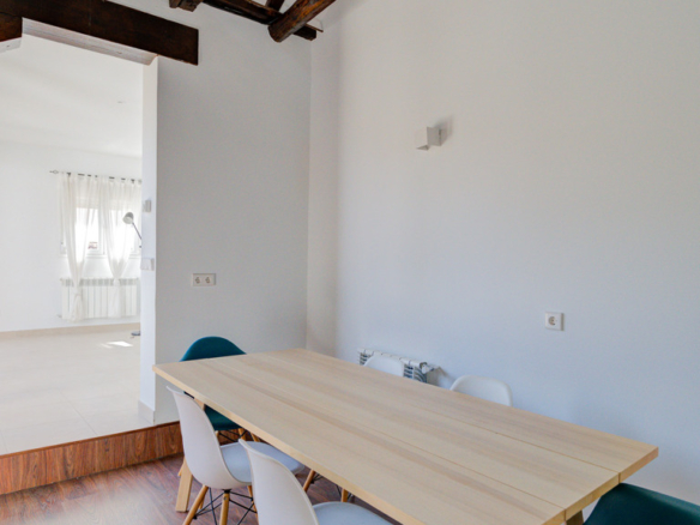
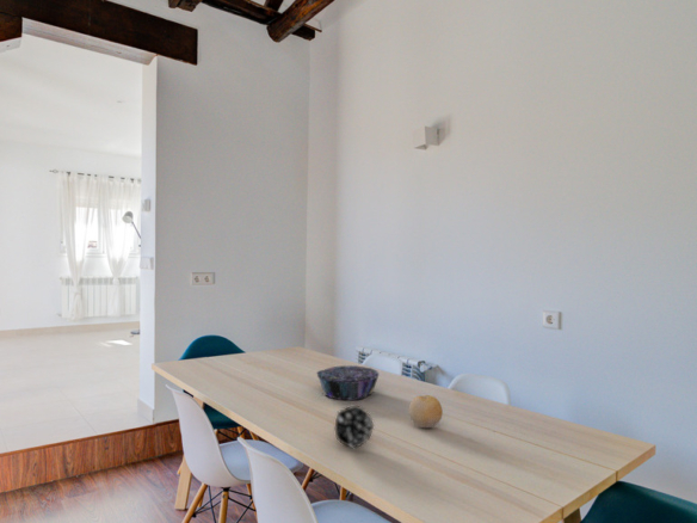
+ decorative ball [333,405,375,451]
+ fruit [408,394,444,429]
+ decorative bowl [315,364,381,402]
